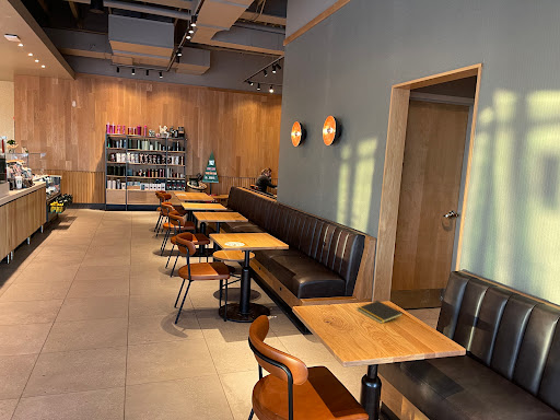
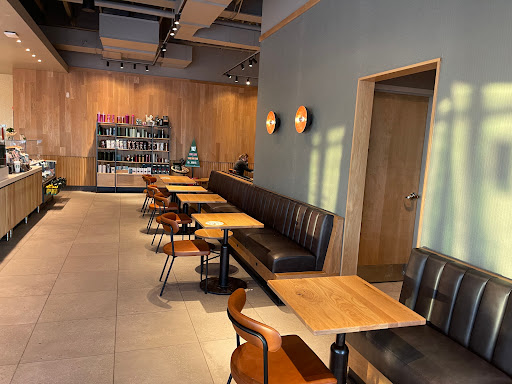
- notepad [357,300,404,325]
